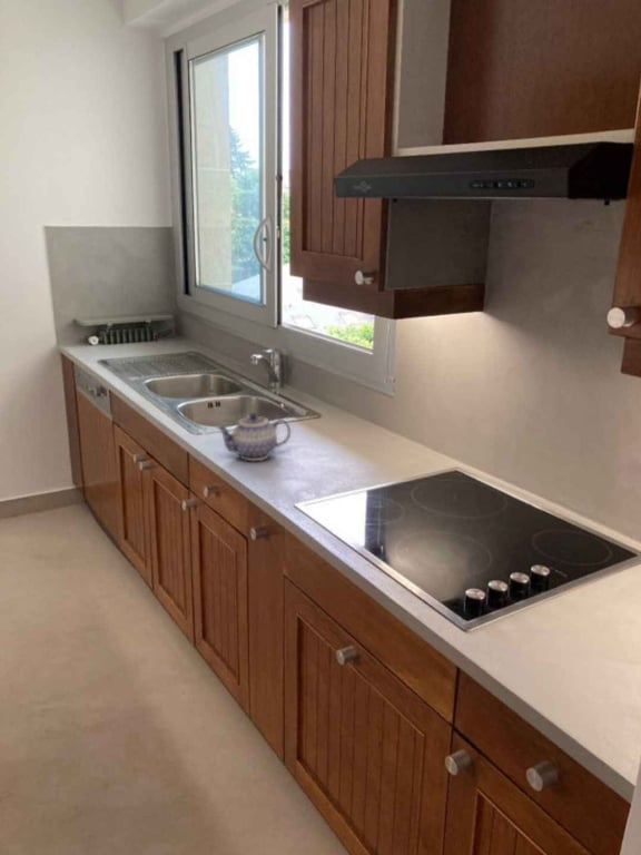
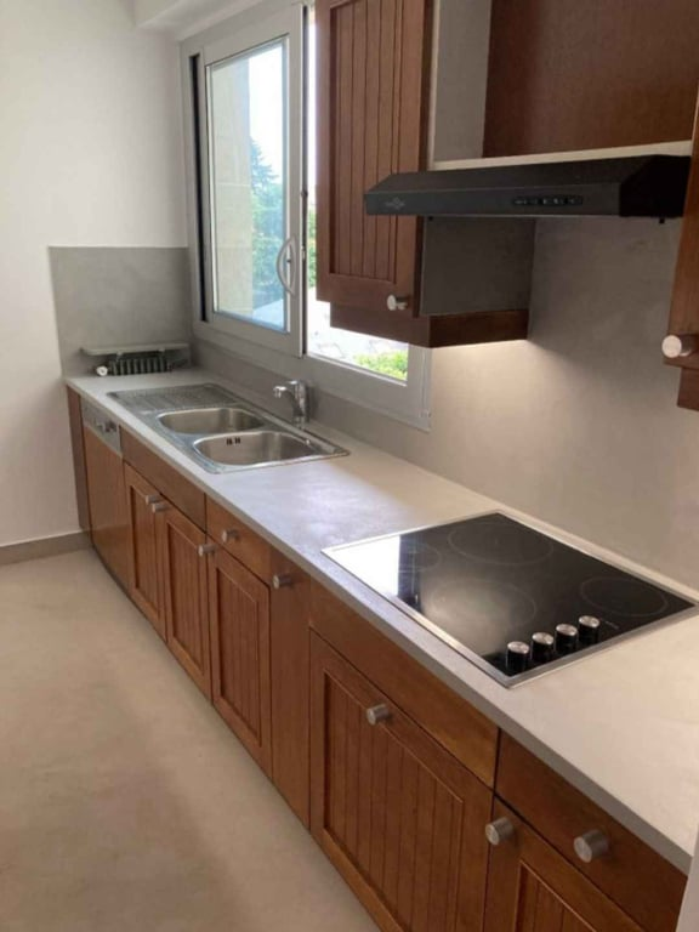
- teapot [215,412,292,462]
